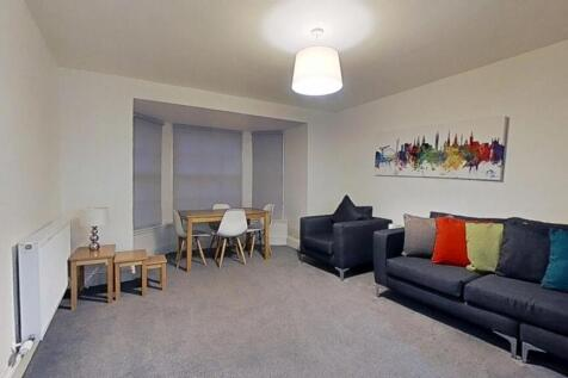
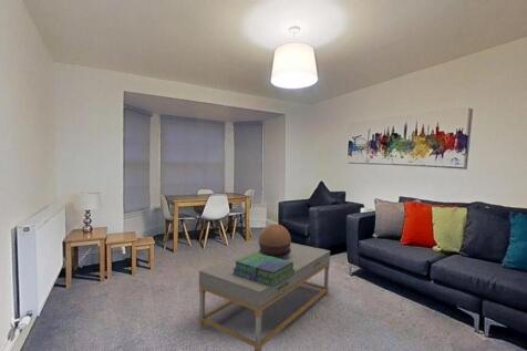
+ stack of books [232,252,294,287]
+ coffee table [198,241,331,351]
+ decorative bowl [258,223,292,258]
